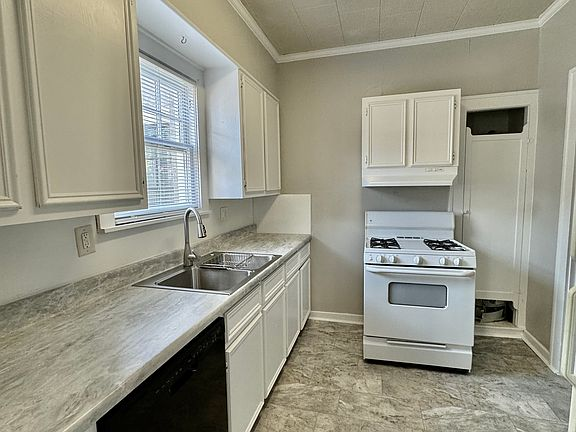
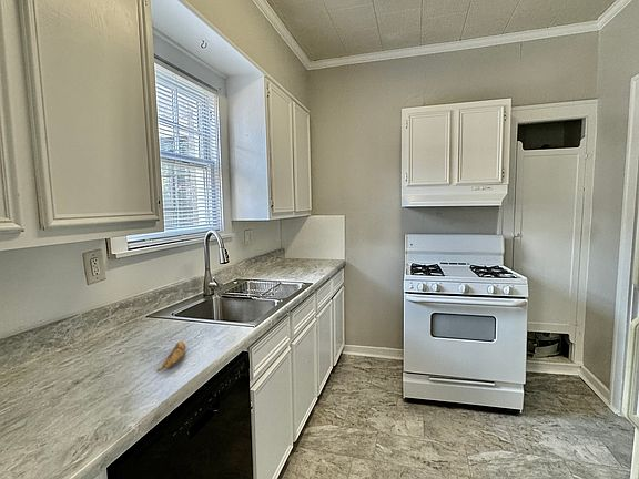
+ banana [155,340,186,373]
